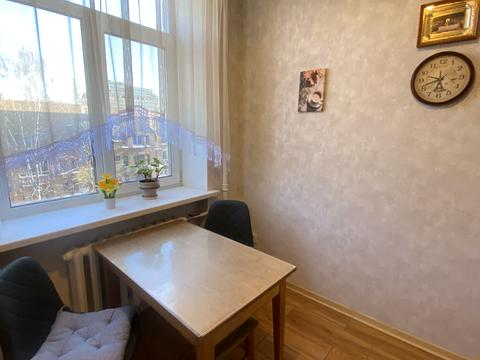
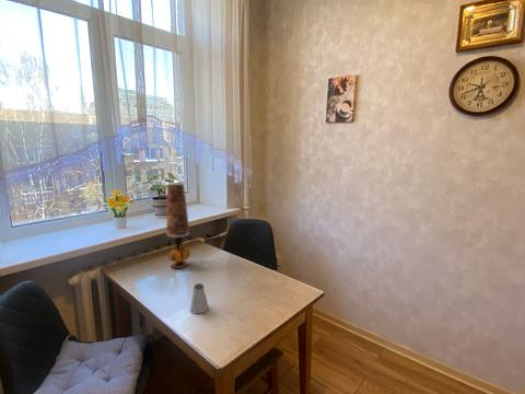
+ saltshaker [189,282,210,314]
+ table lamp [165,182,191,269]
